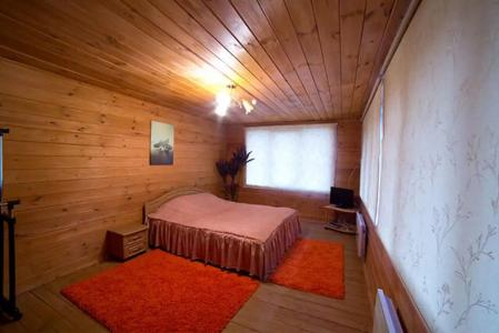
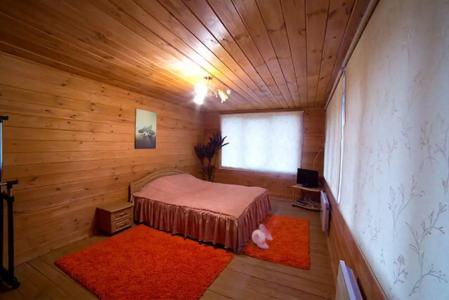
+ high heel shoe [251,223,274,250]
